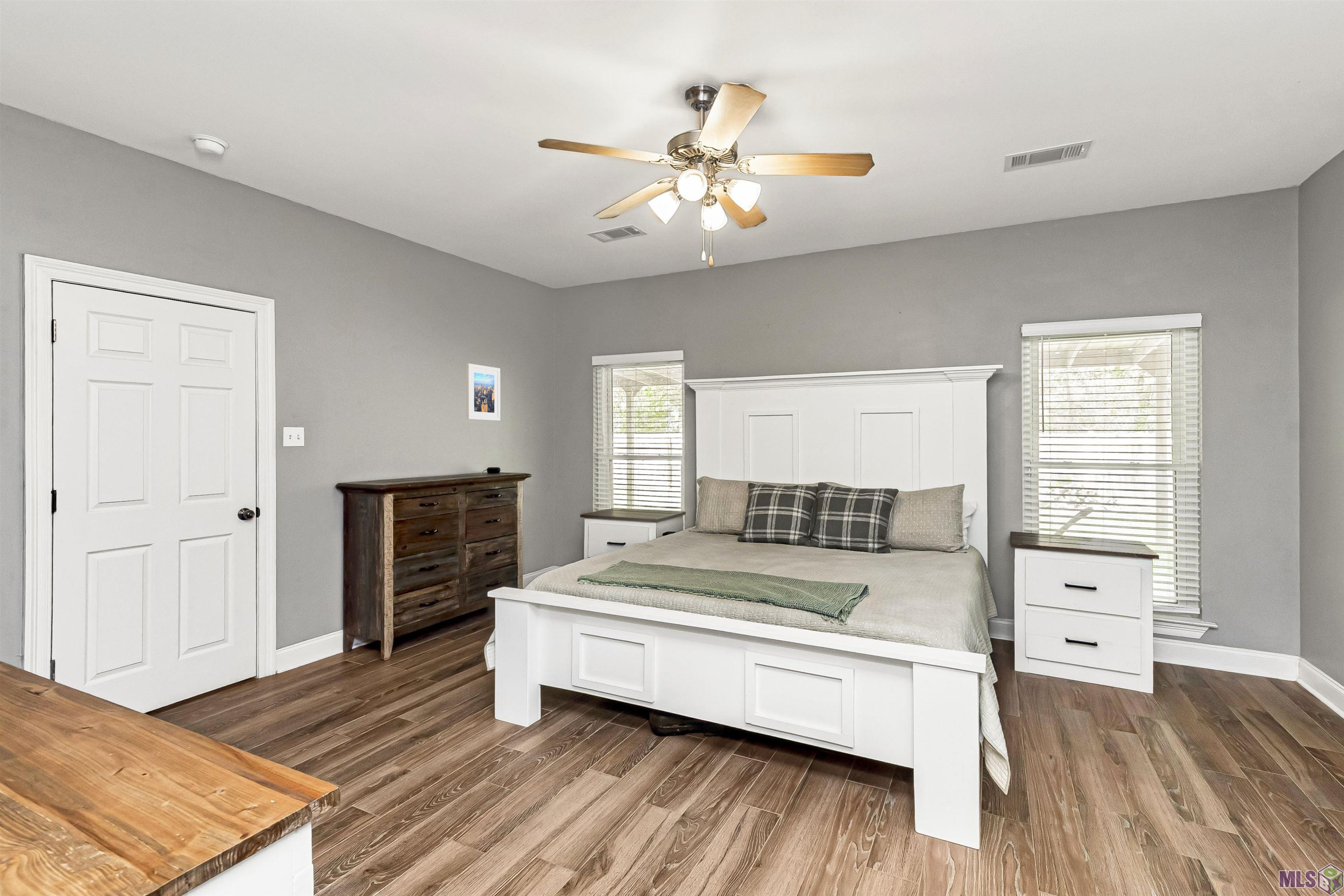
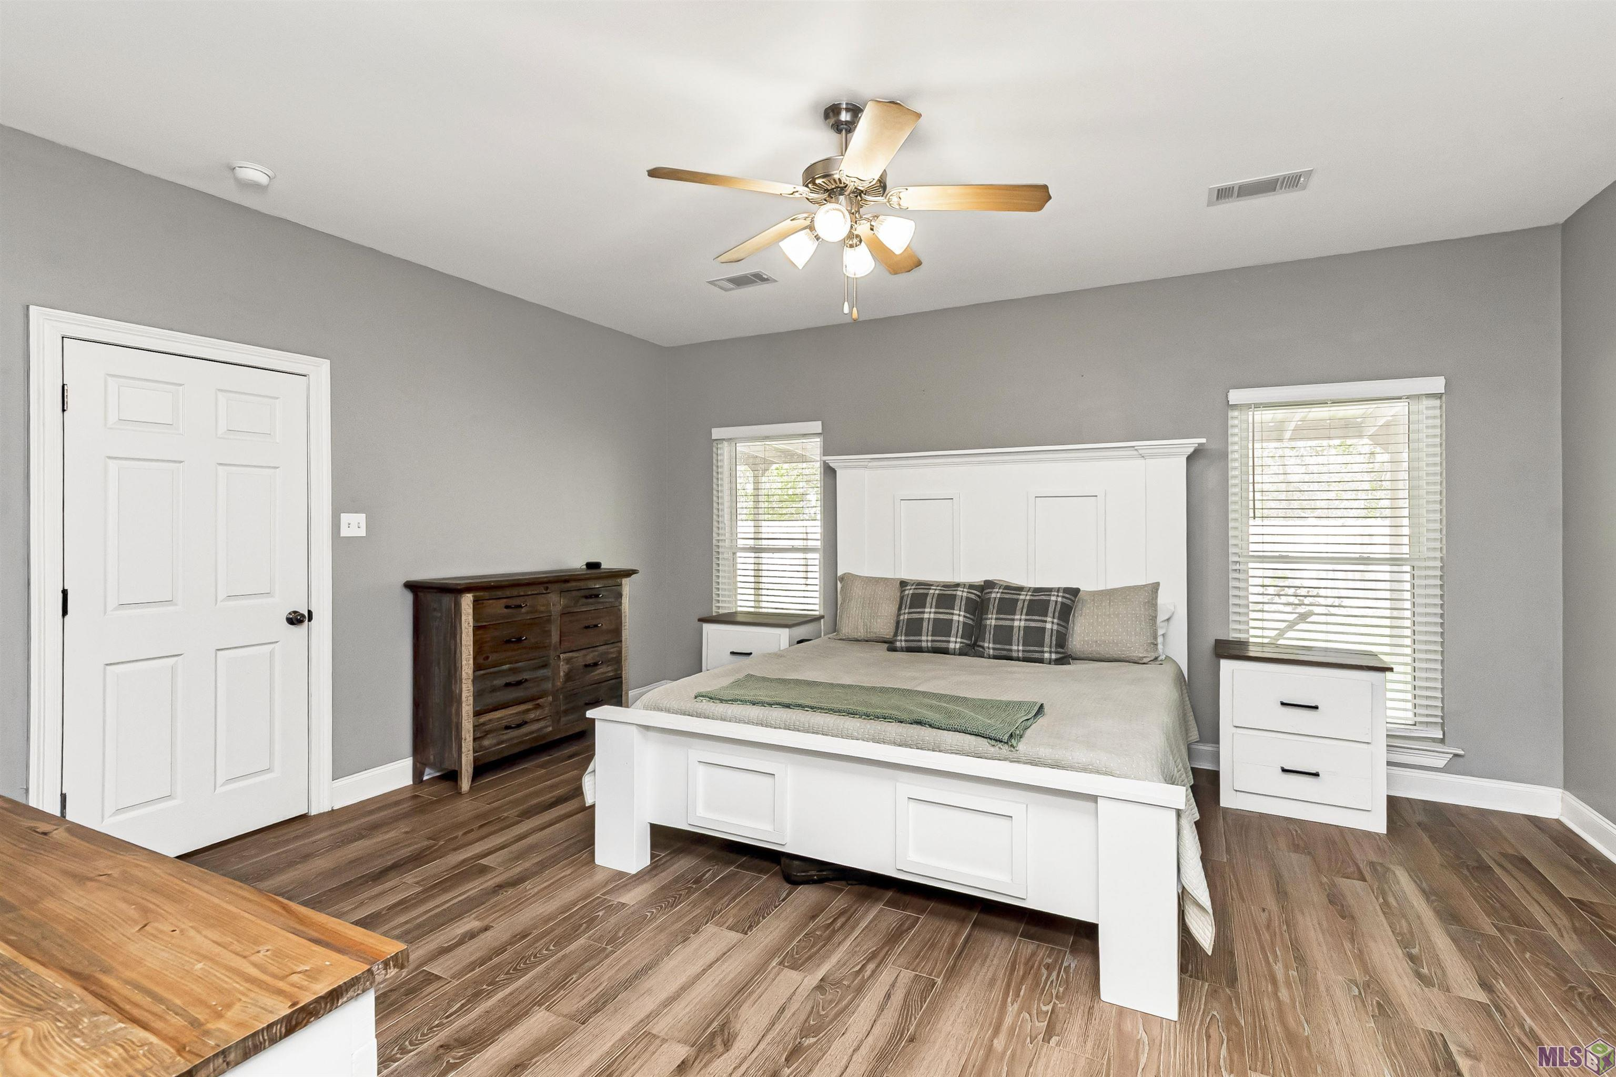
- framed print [466,363,501,421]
